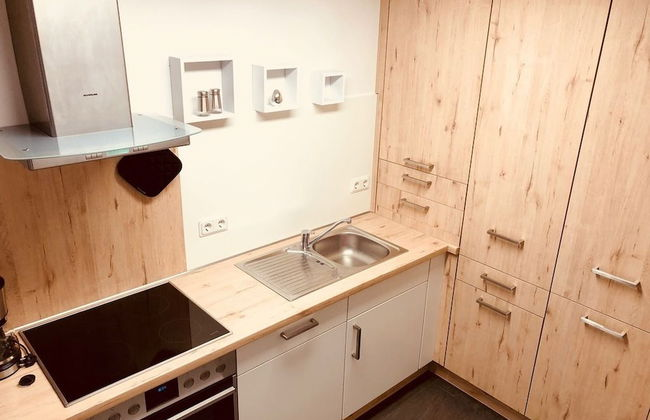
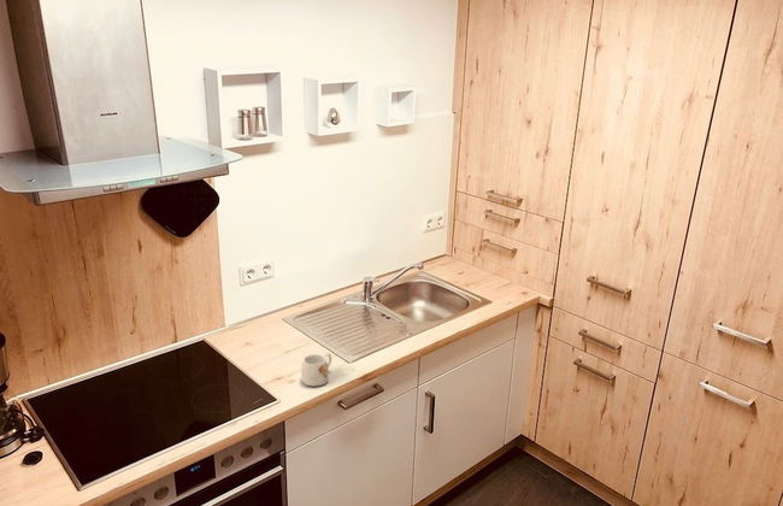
+ mug [300,352,332,387]
